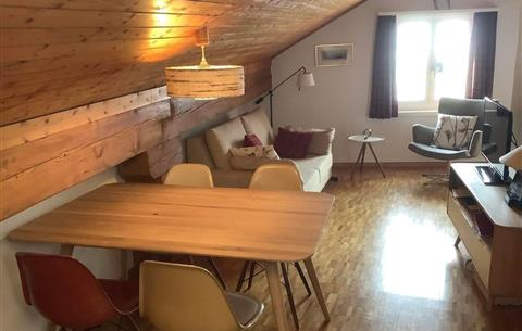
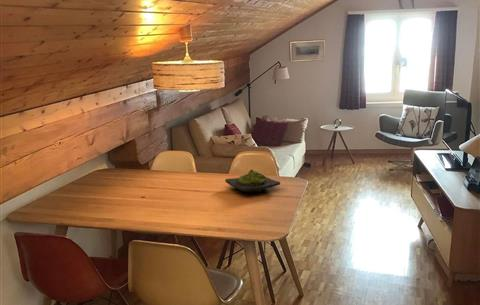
+ wasabi [224,168,281,193]
